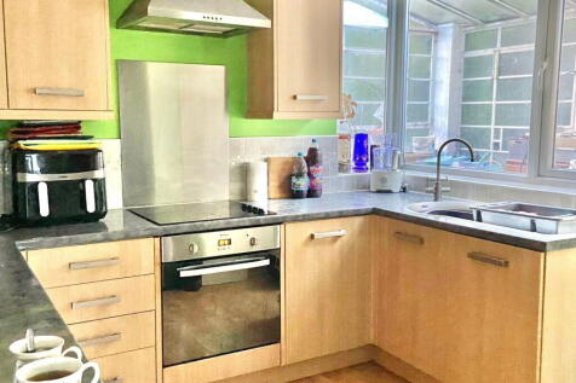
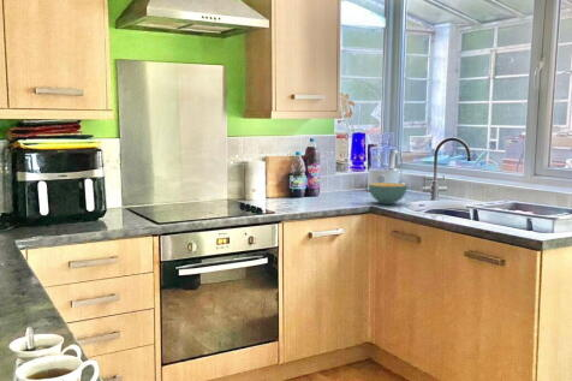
+ cereal bowl [368,181,409,206]
